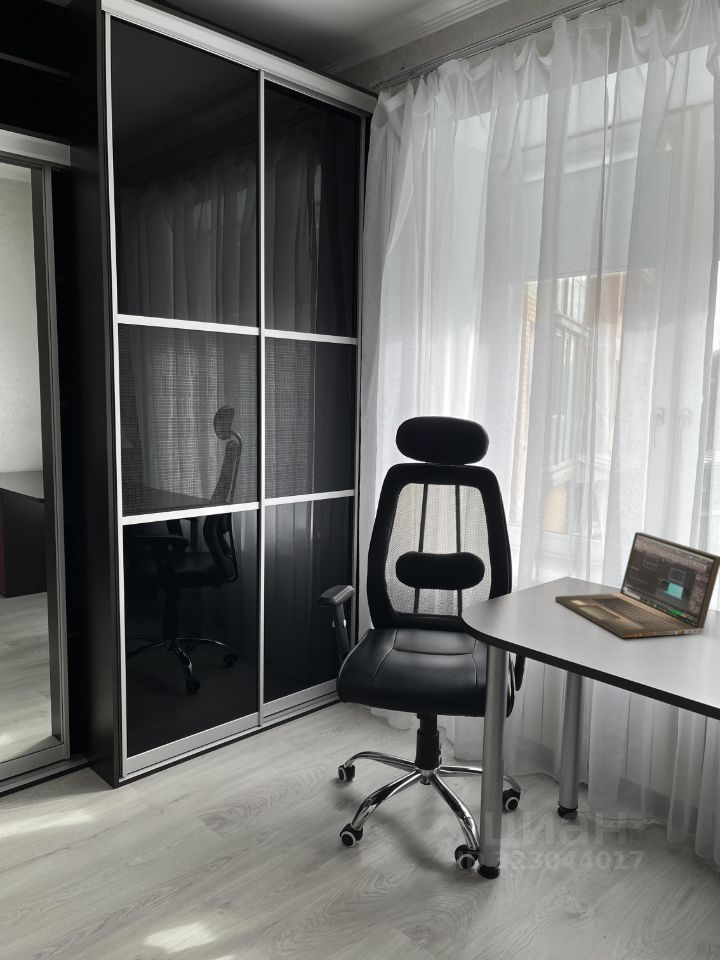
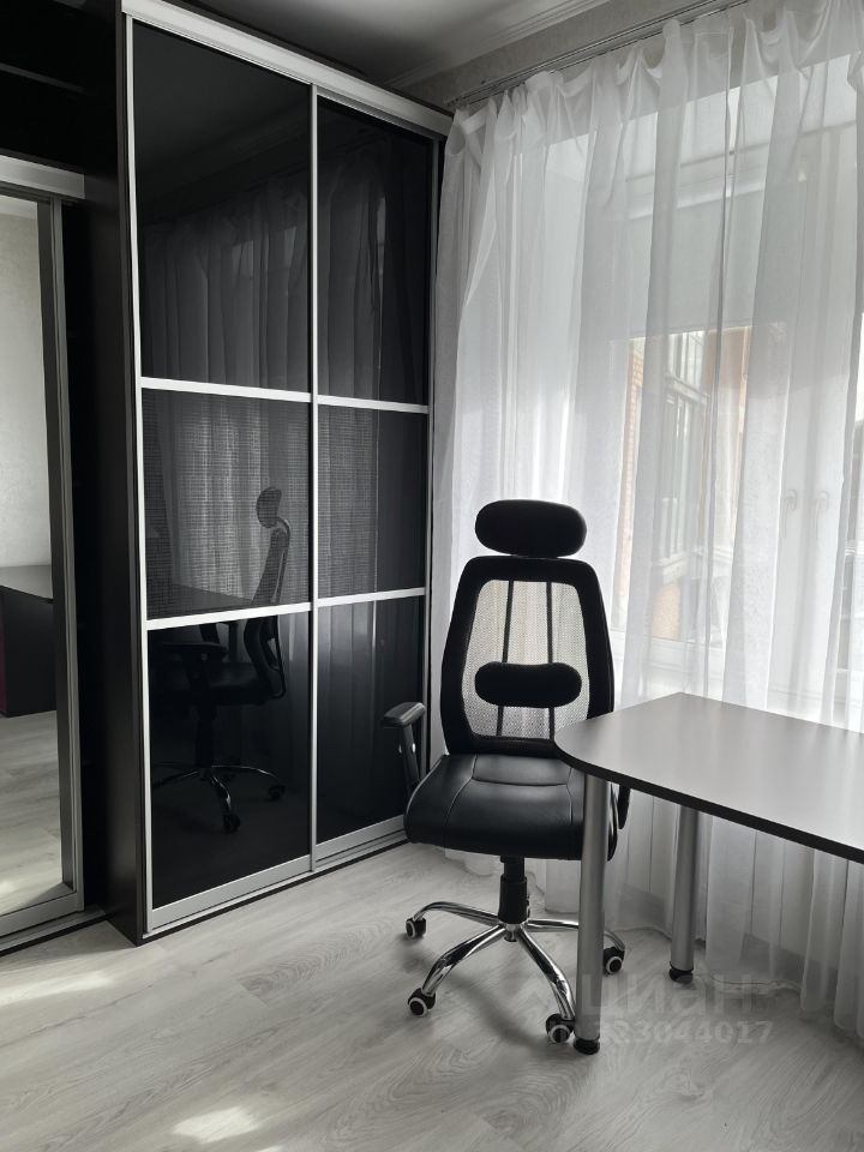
- laptop [554,531,720,639]
